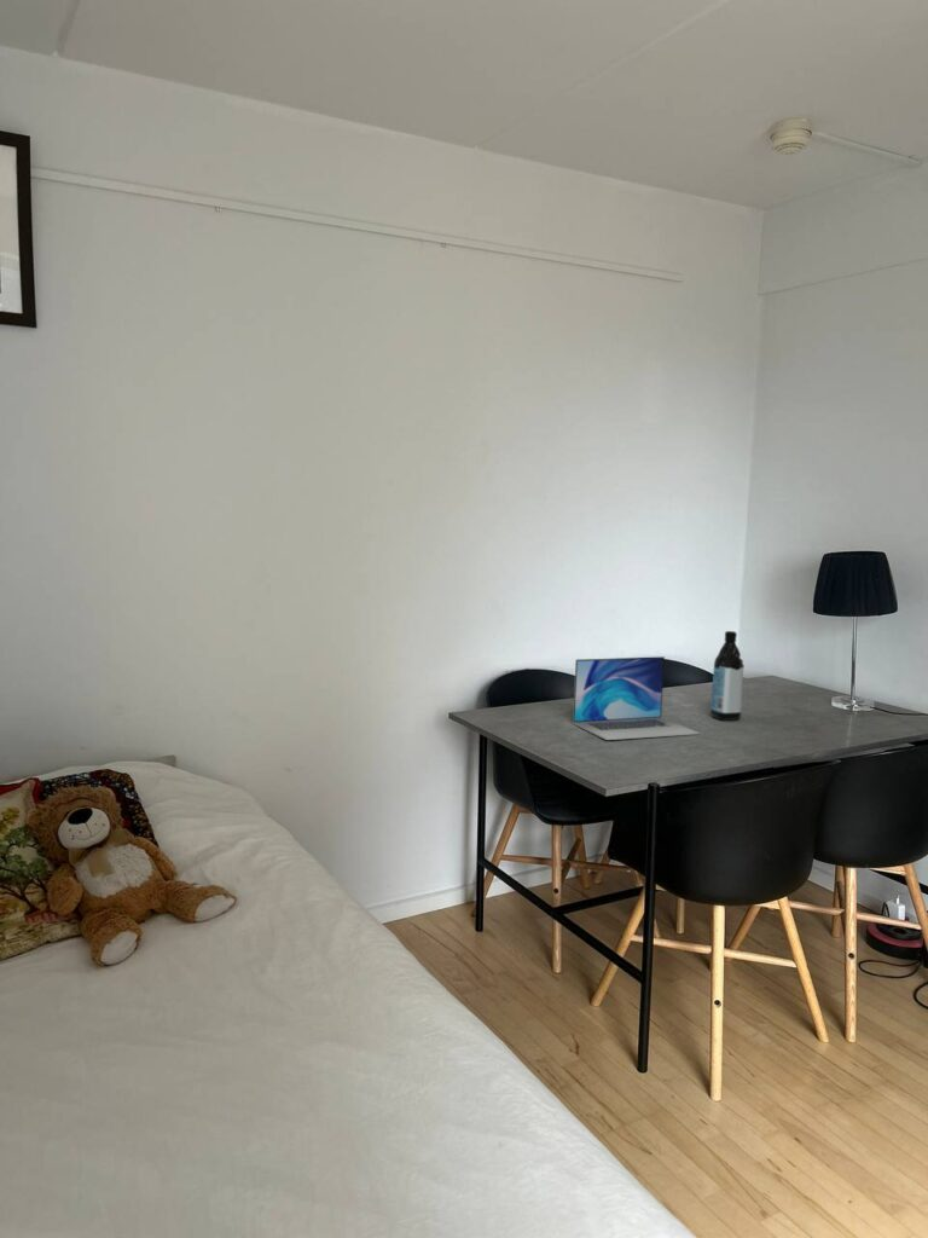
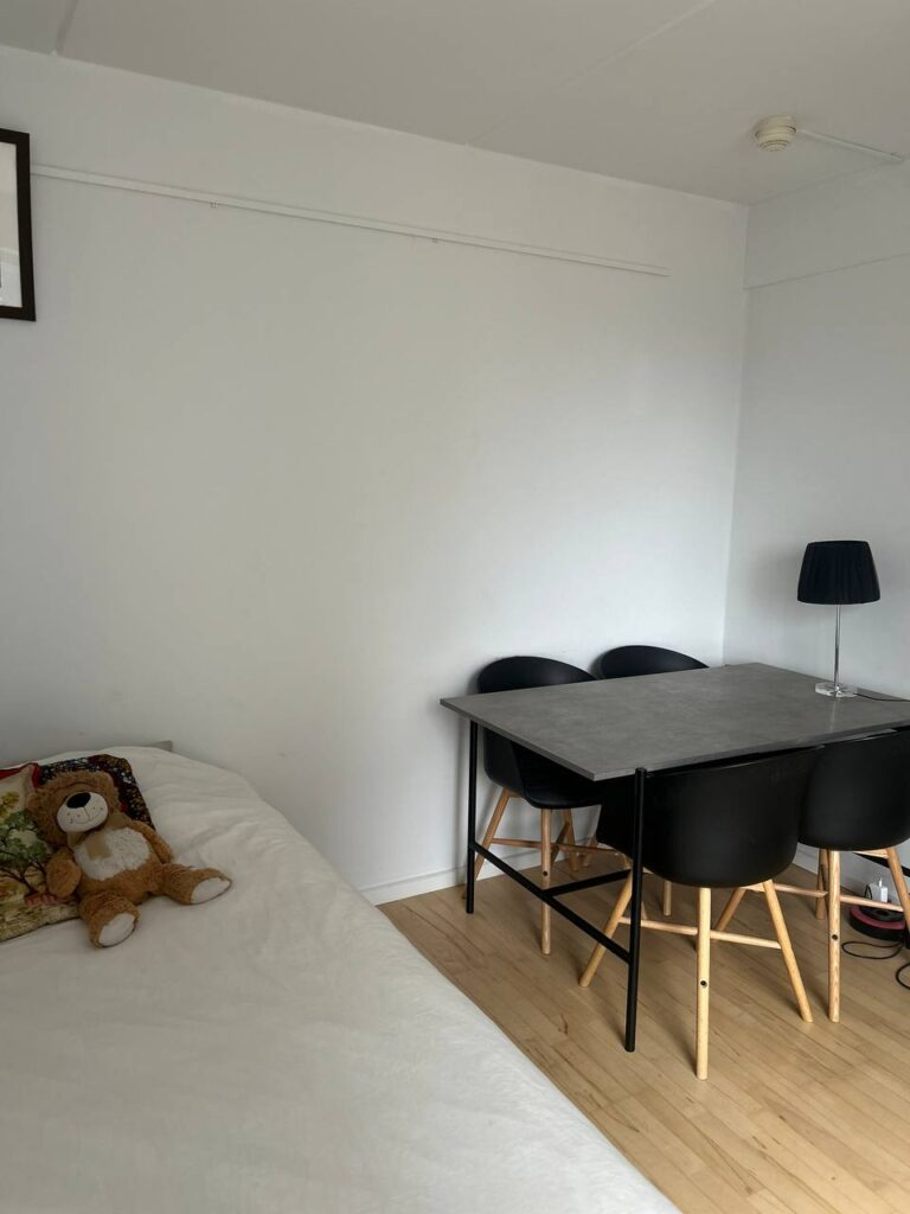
- laptop [572,655,700,741]
- water bottle [709,630,746,722]
